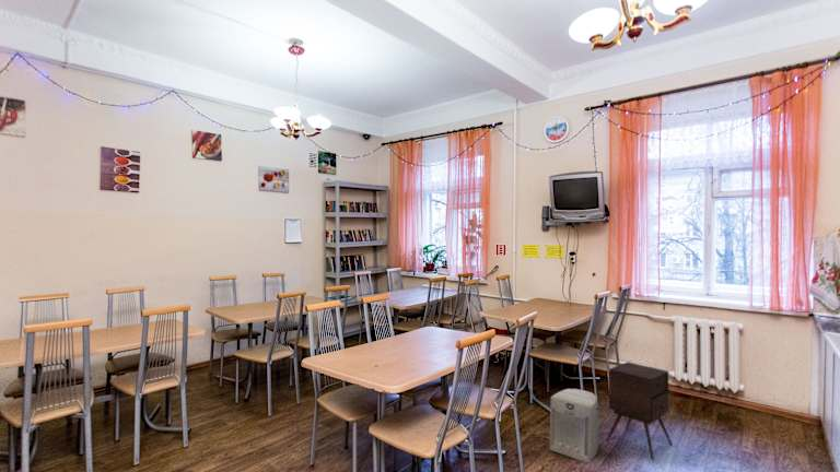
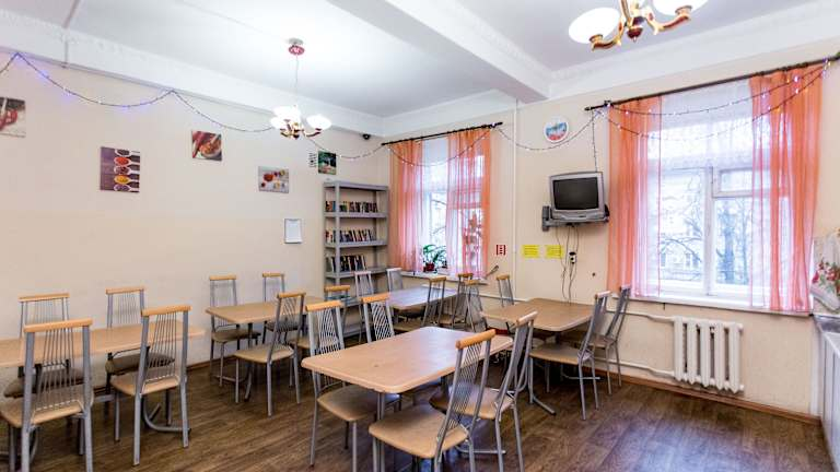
- side table [605,361,674,460]
- speaker [549,388,600,464]
